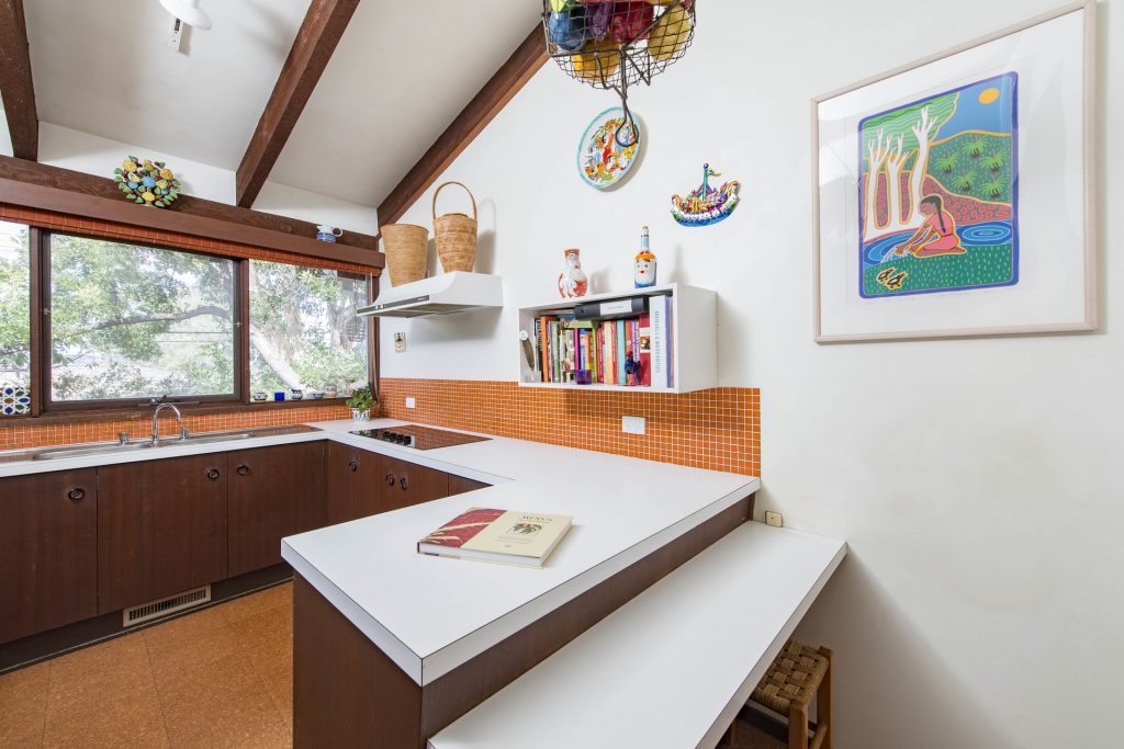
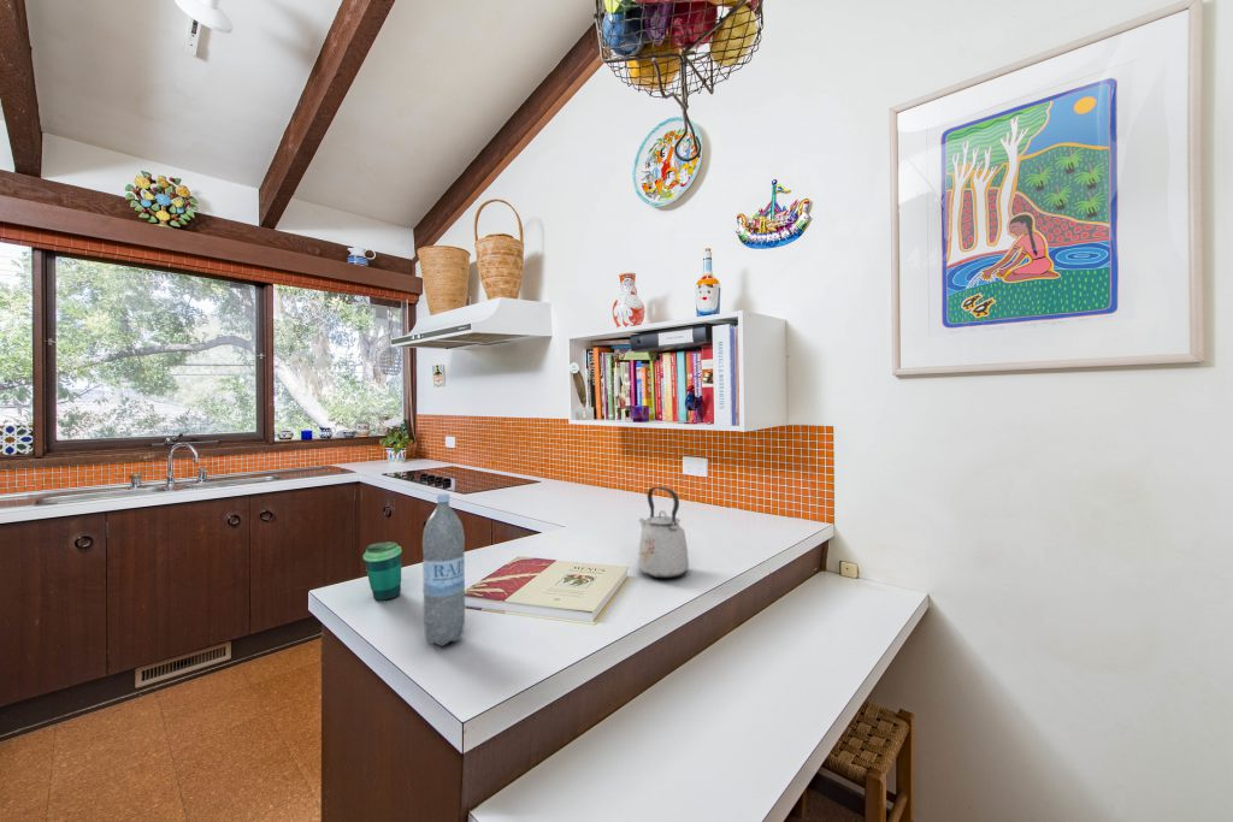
+ cup [362,540,403,602]
+ kettle [637,485,690,579]
+ water bottle [421,492,466,647]
